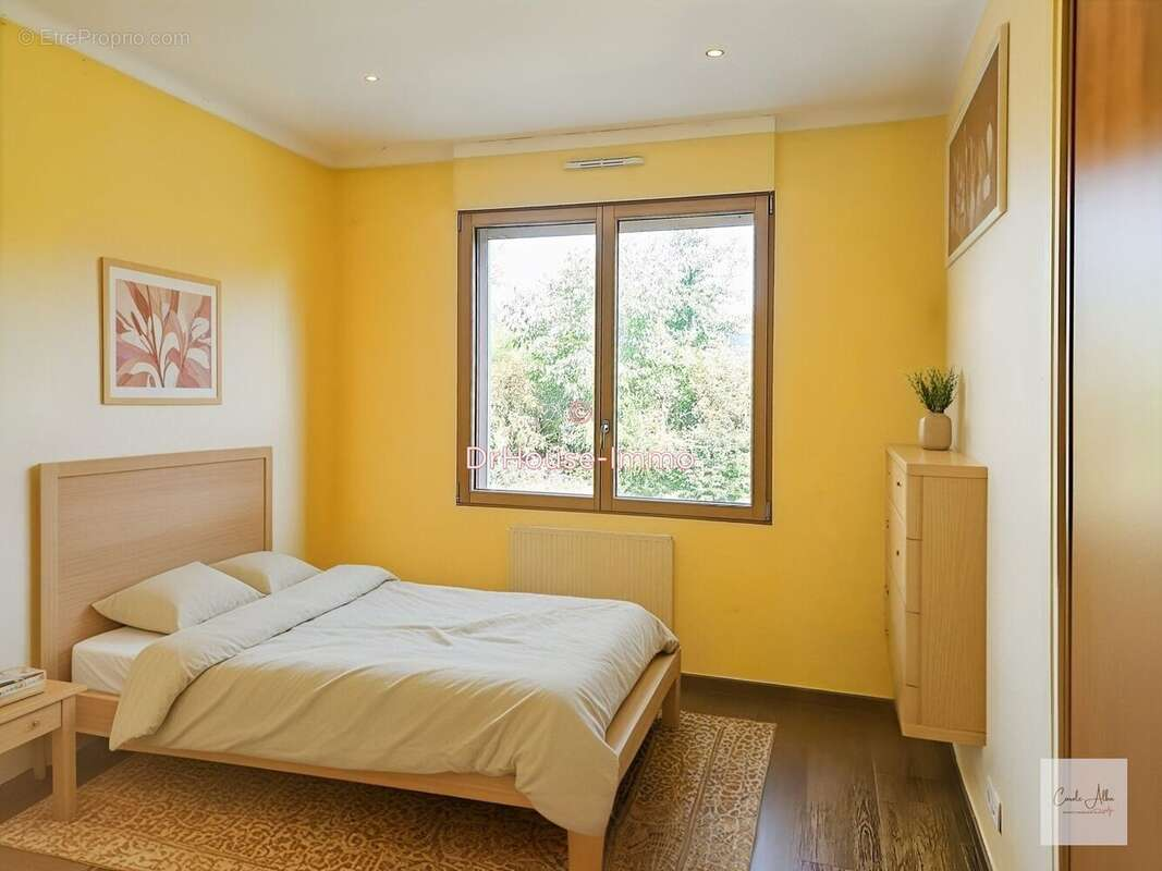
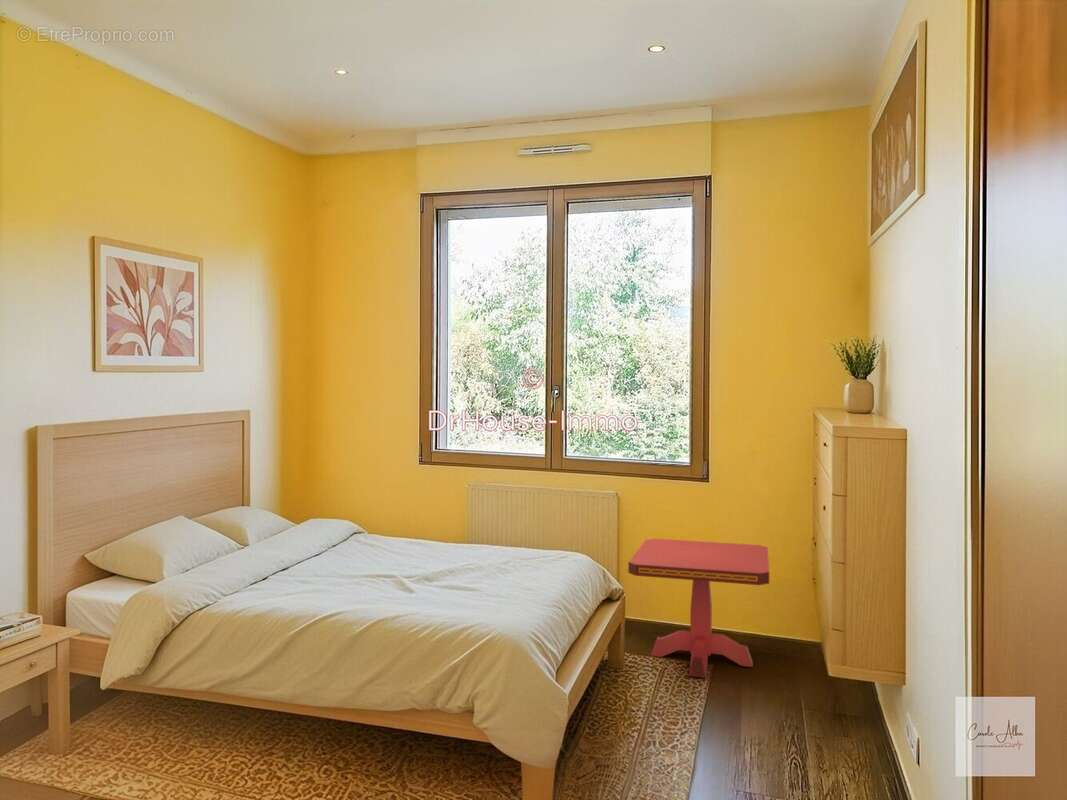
+ side table [627,538,770,679]
